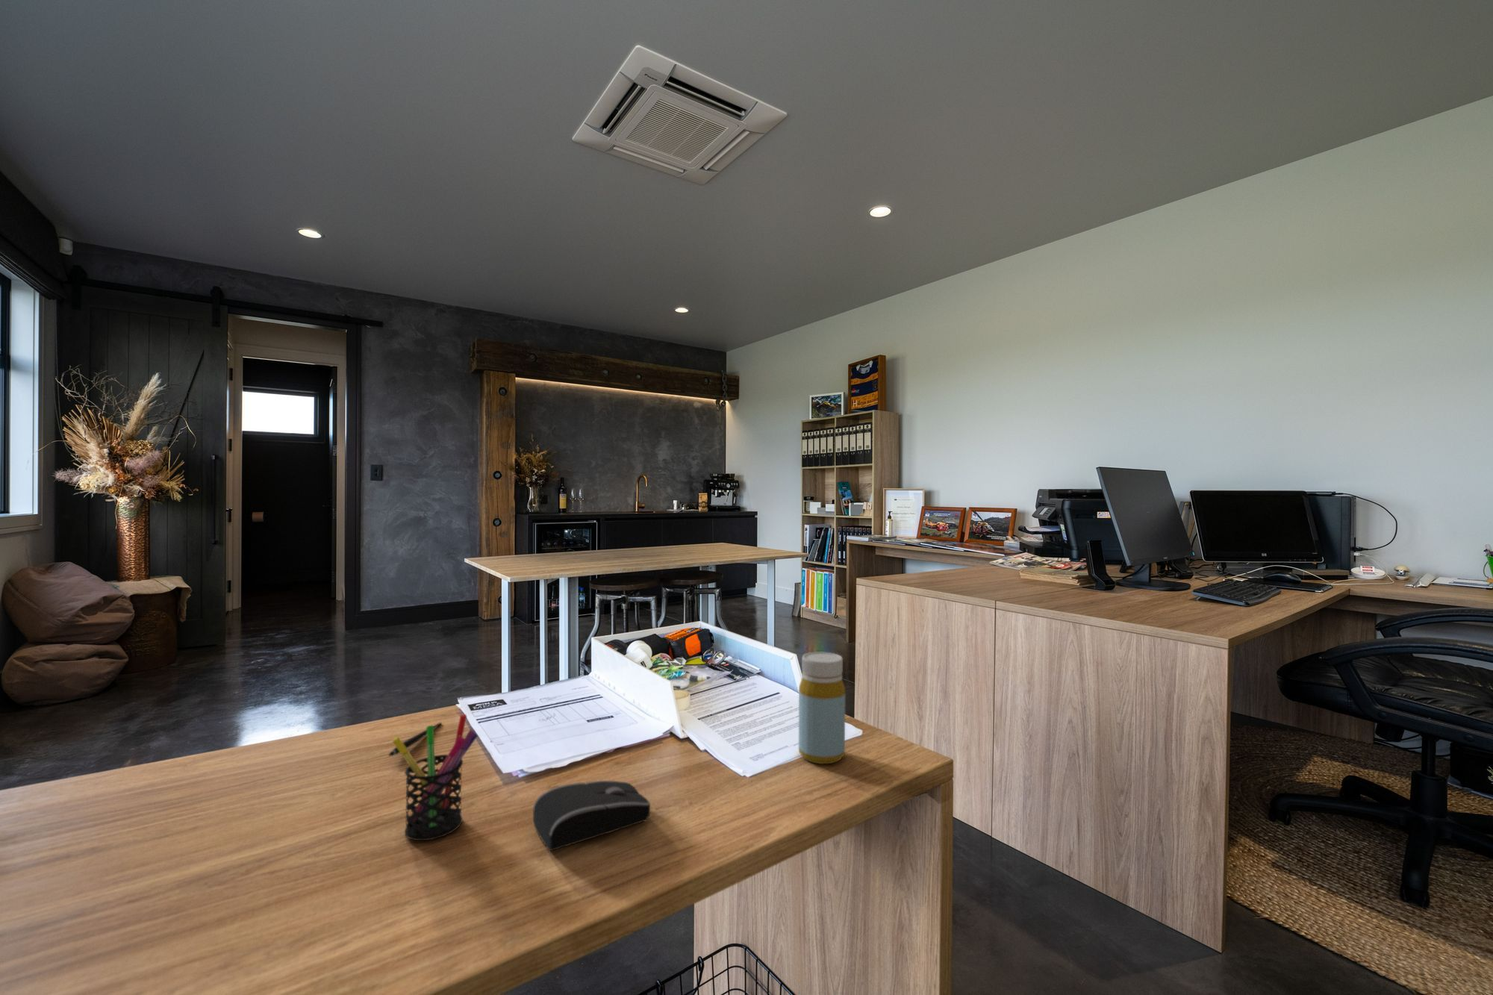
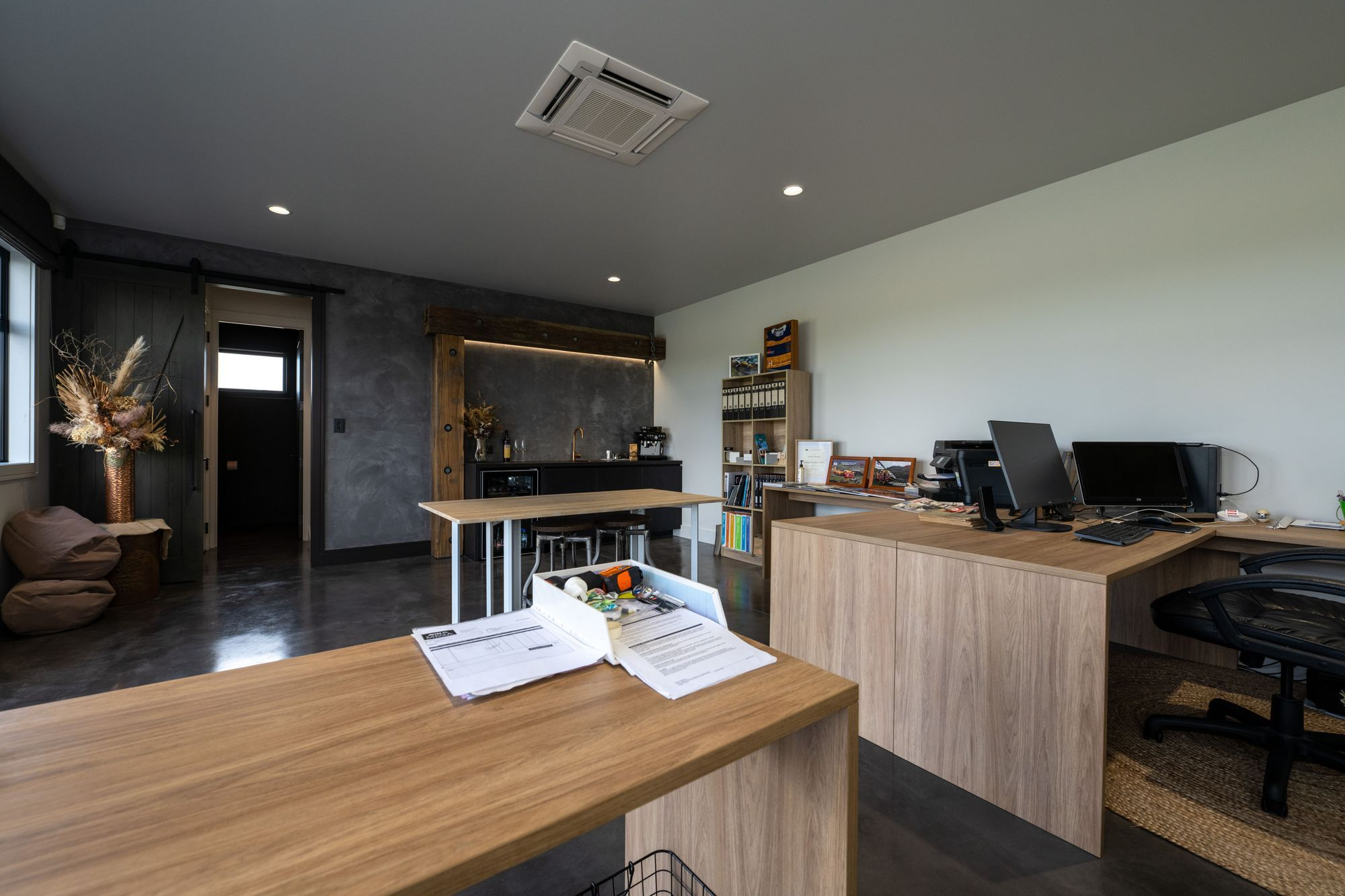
- computer mouse [532,780,650,852]
- bottle [798,651,846,764]
- pen [389,722,442,757]
- pen holder [391,714,478,842]
